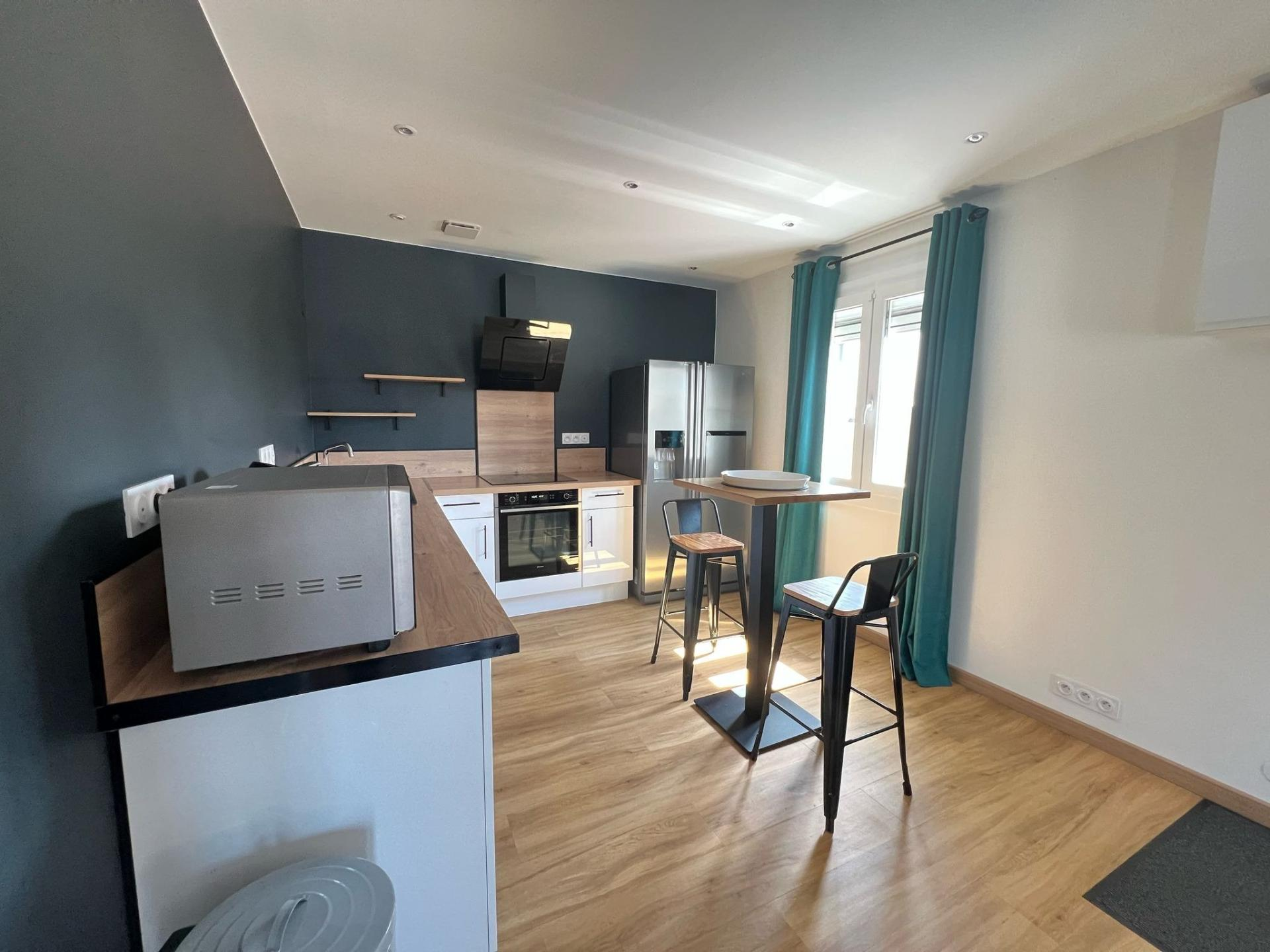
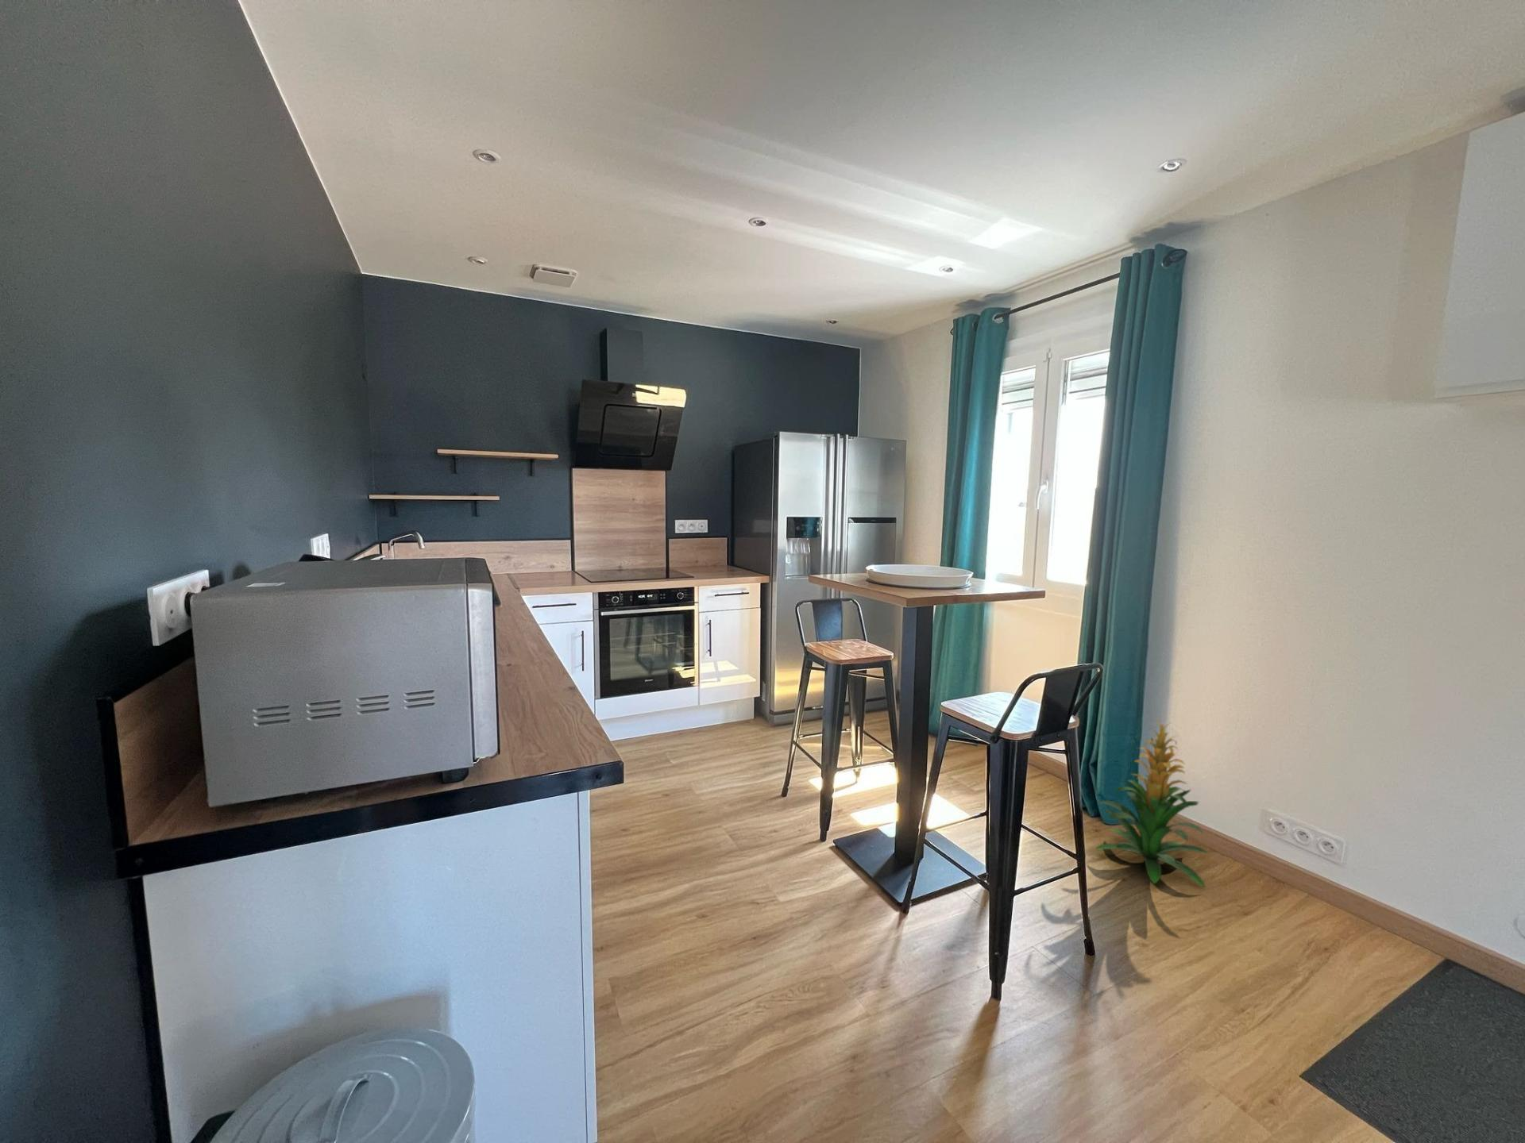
+ indoor plant [1094,716,1209,888]
